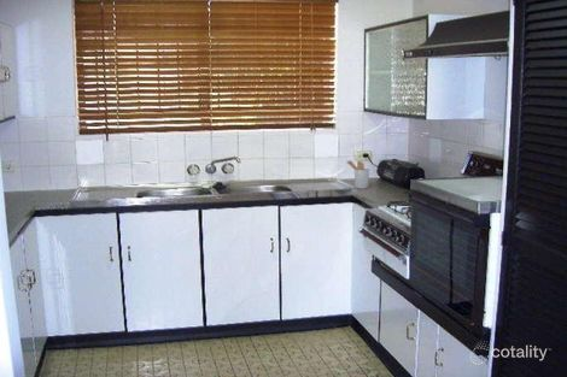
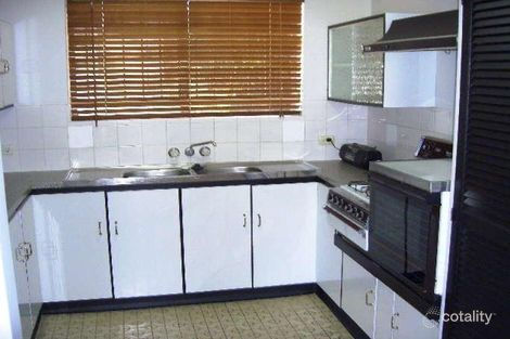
- utensil holder [345,160,370,190]
